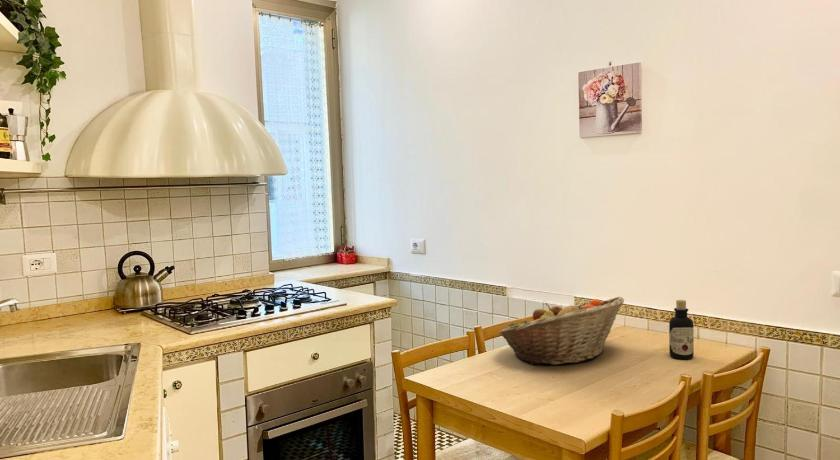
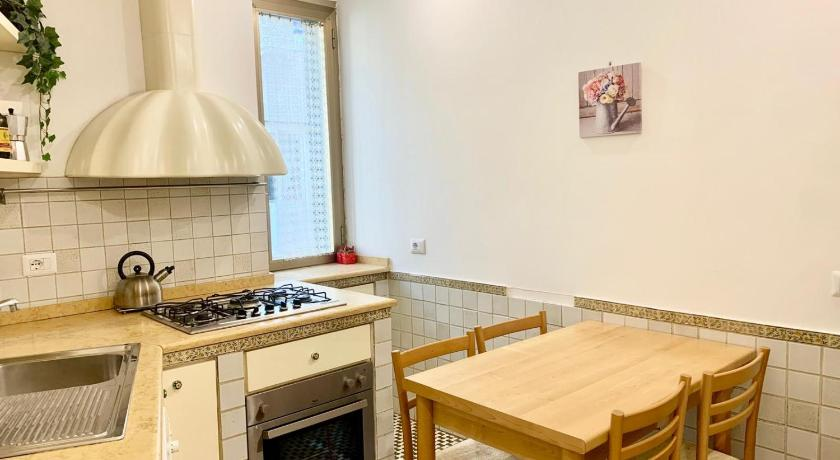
- bottle [668,299,695,360]
- fruit basket [498,296,625,366]
